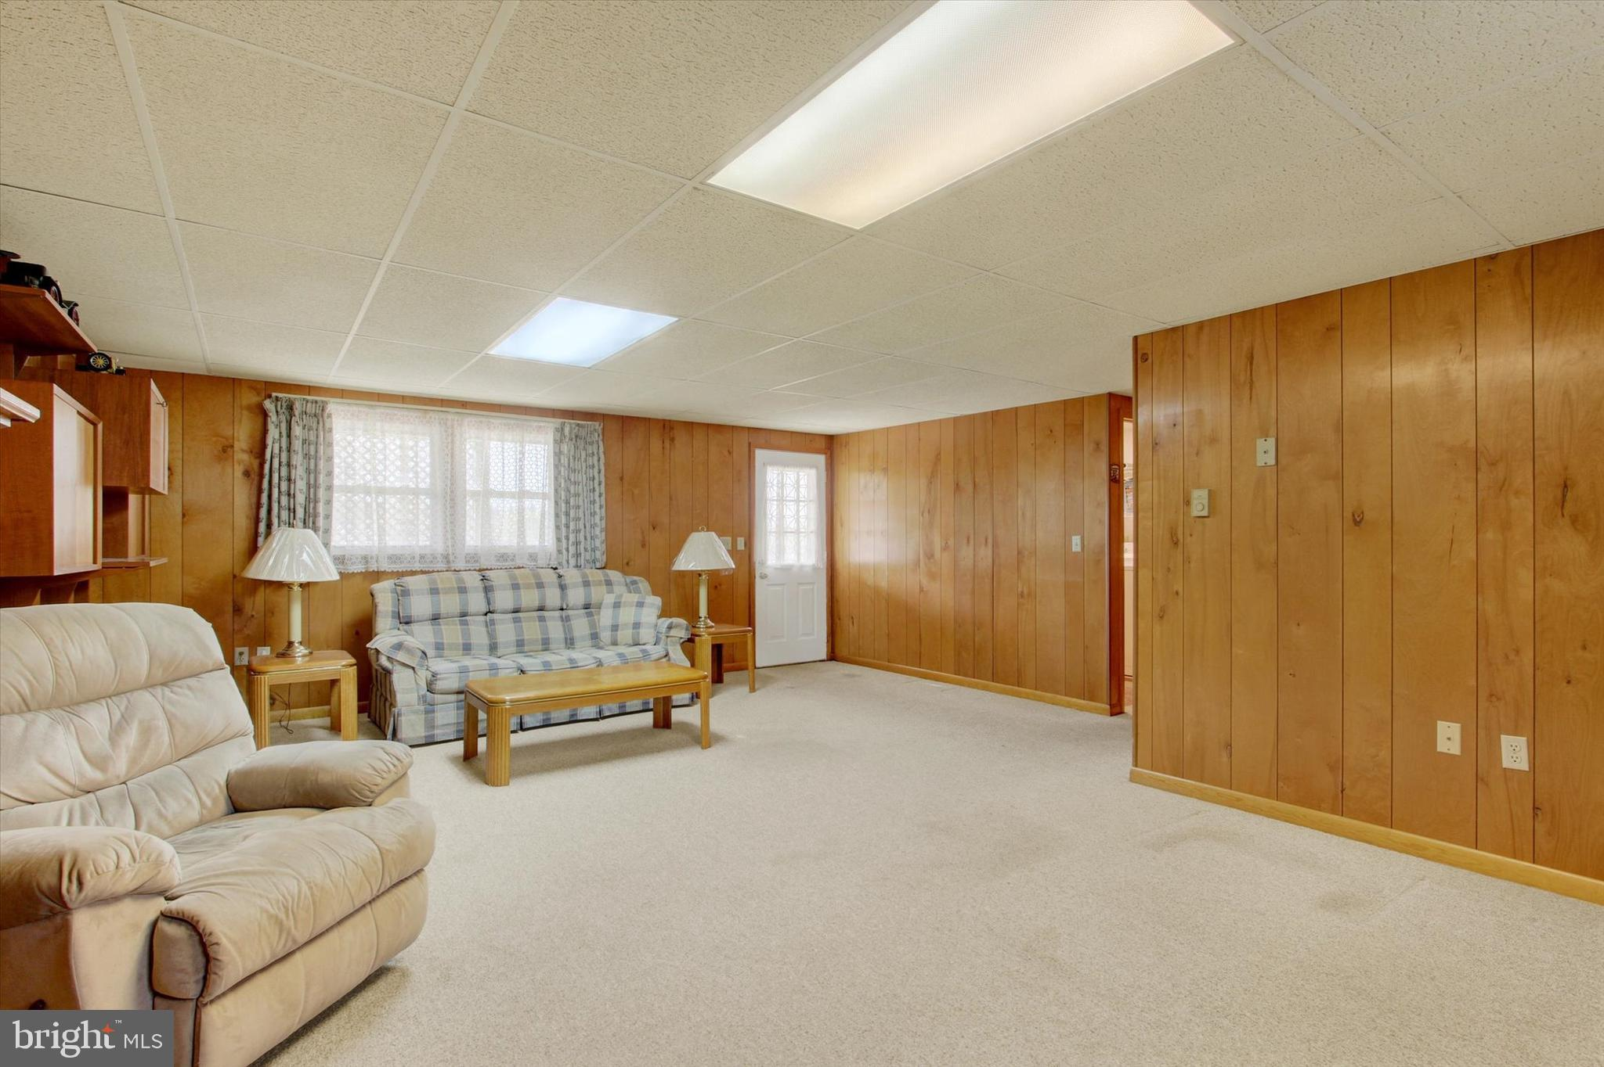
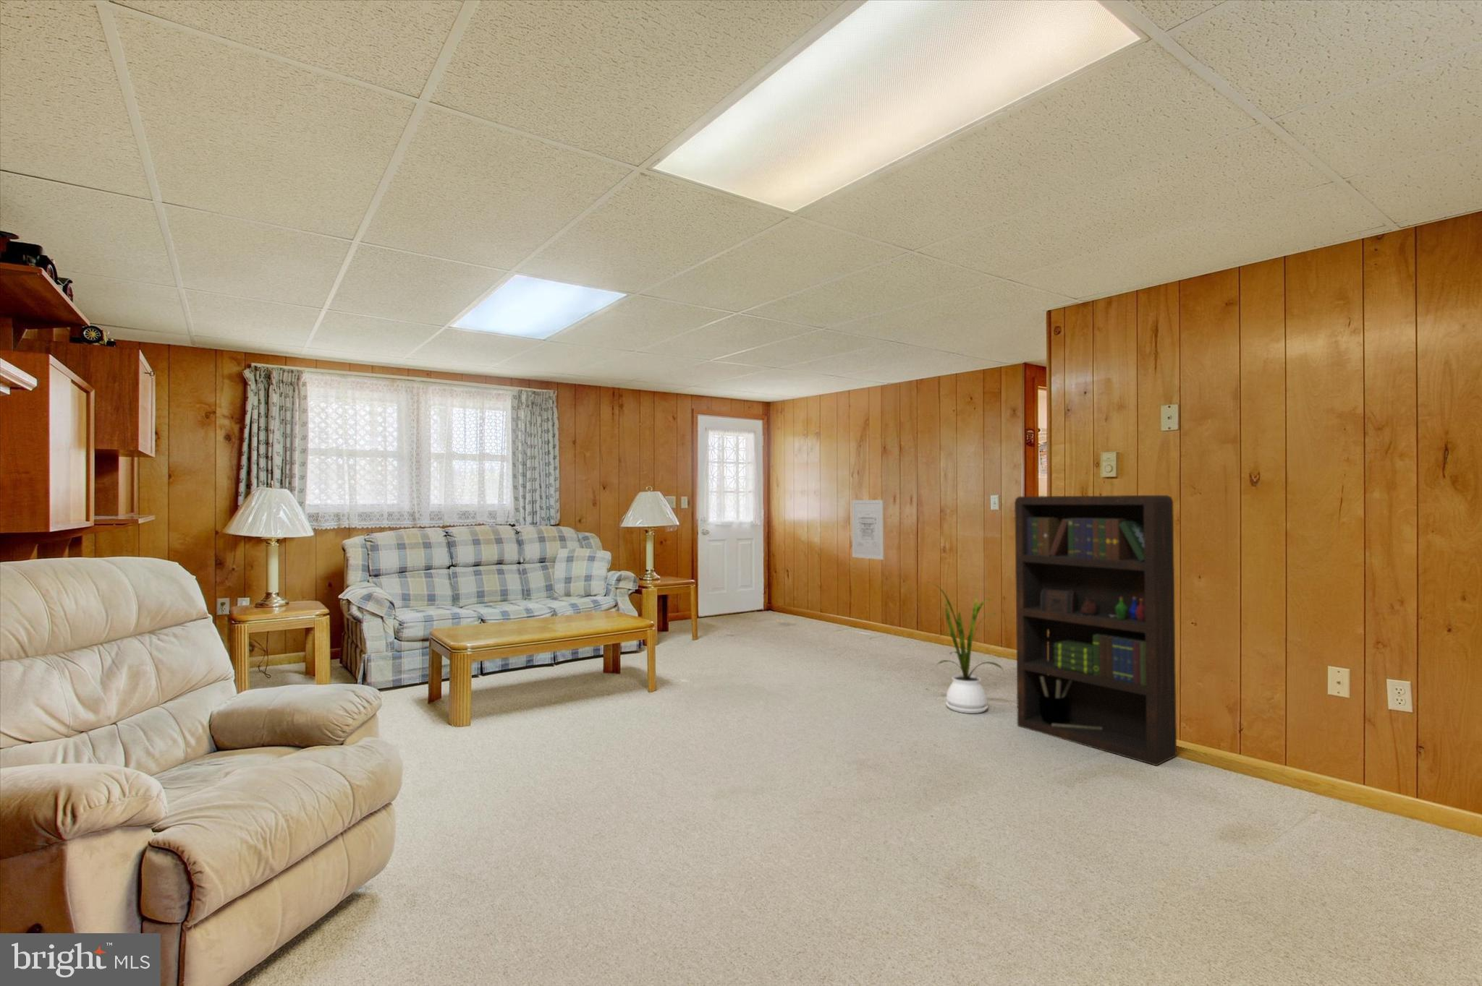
+ bookcase [1014,494,1177,766]
+ house plant [927,581,1005,714]
+ wall art [851,500,884,560]
